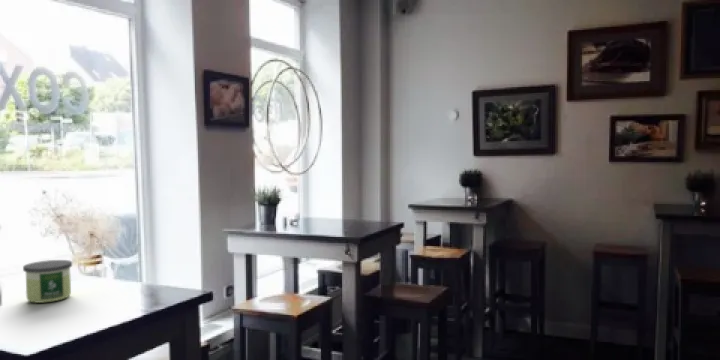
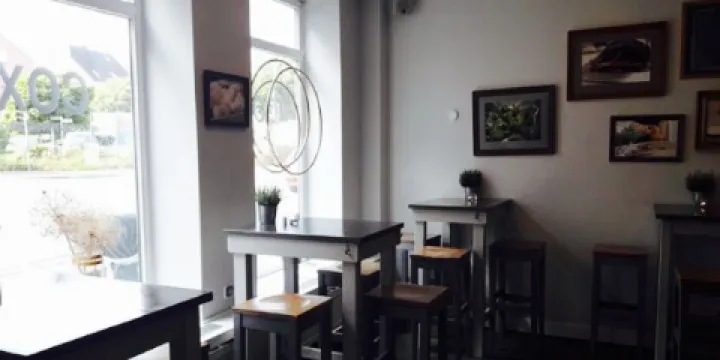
- candle [22,259,73,304]
